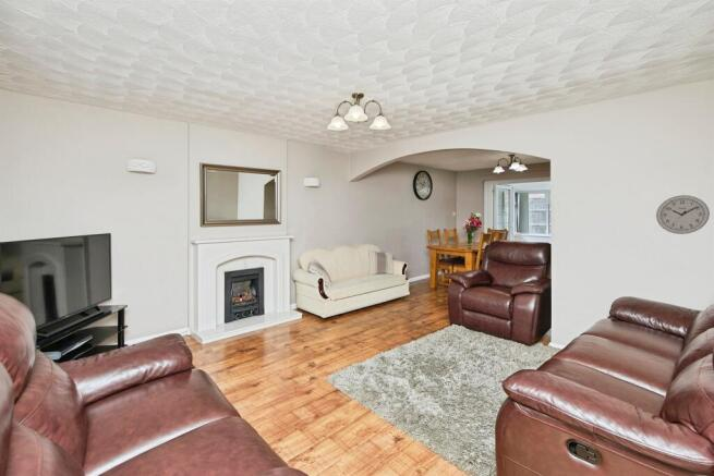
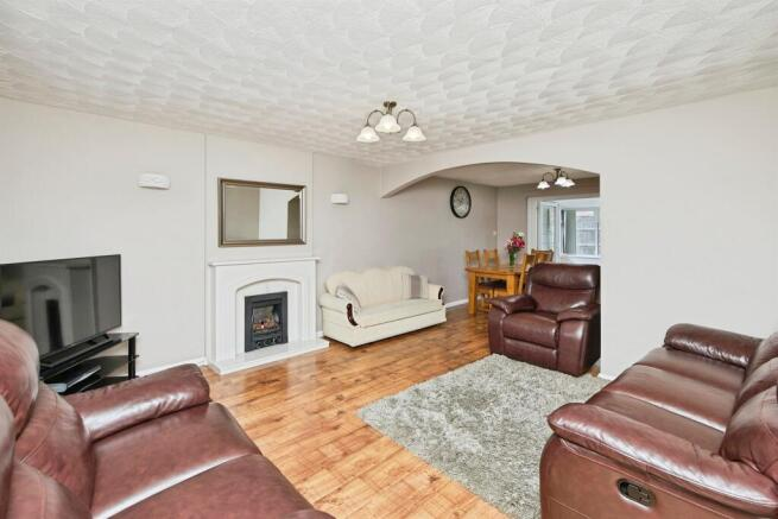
- wall clock [655,194,711,235]
